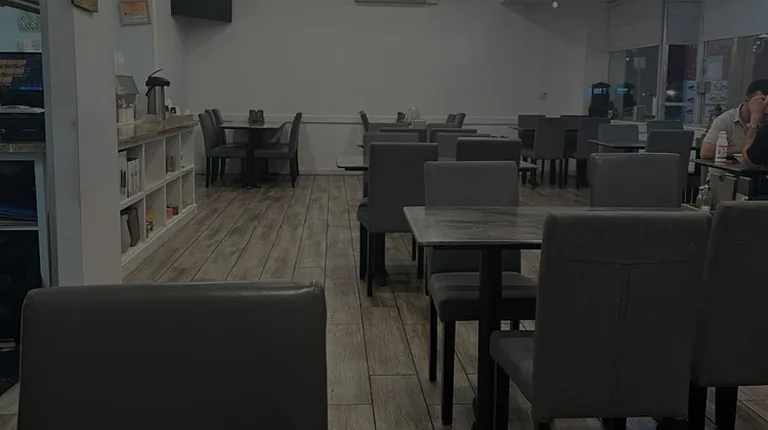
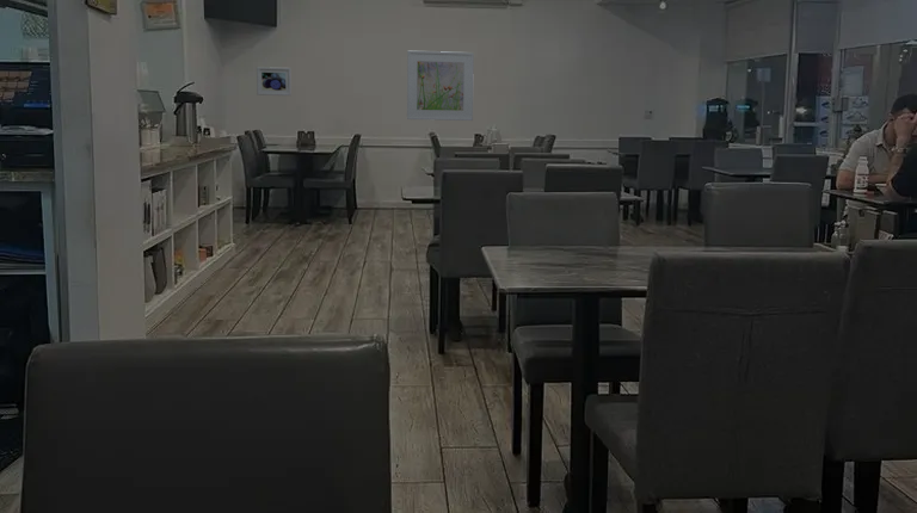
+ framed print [406,50,475,122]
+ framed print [256,66,293,97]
